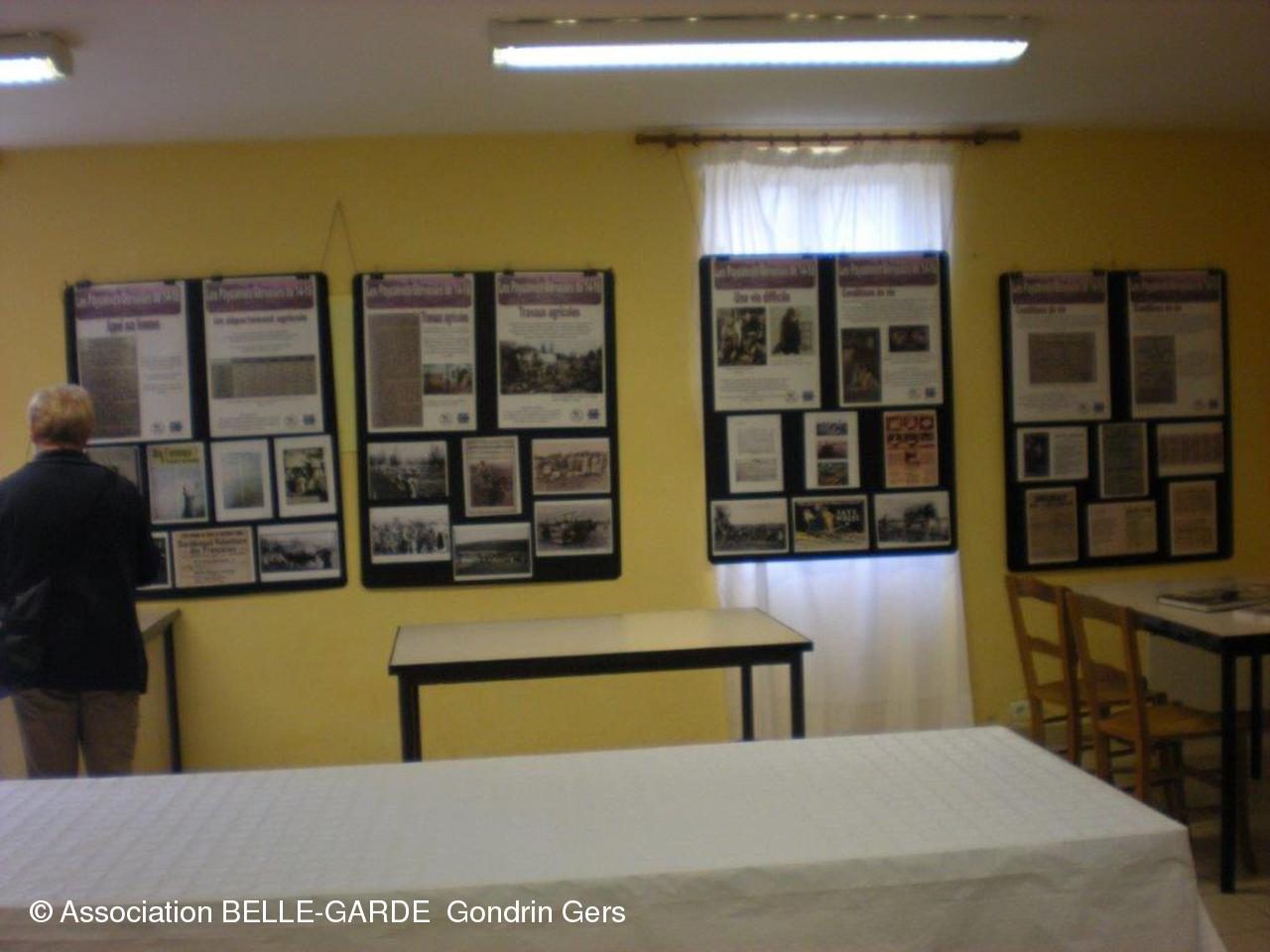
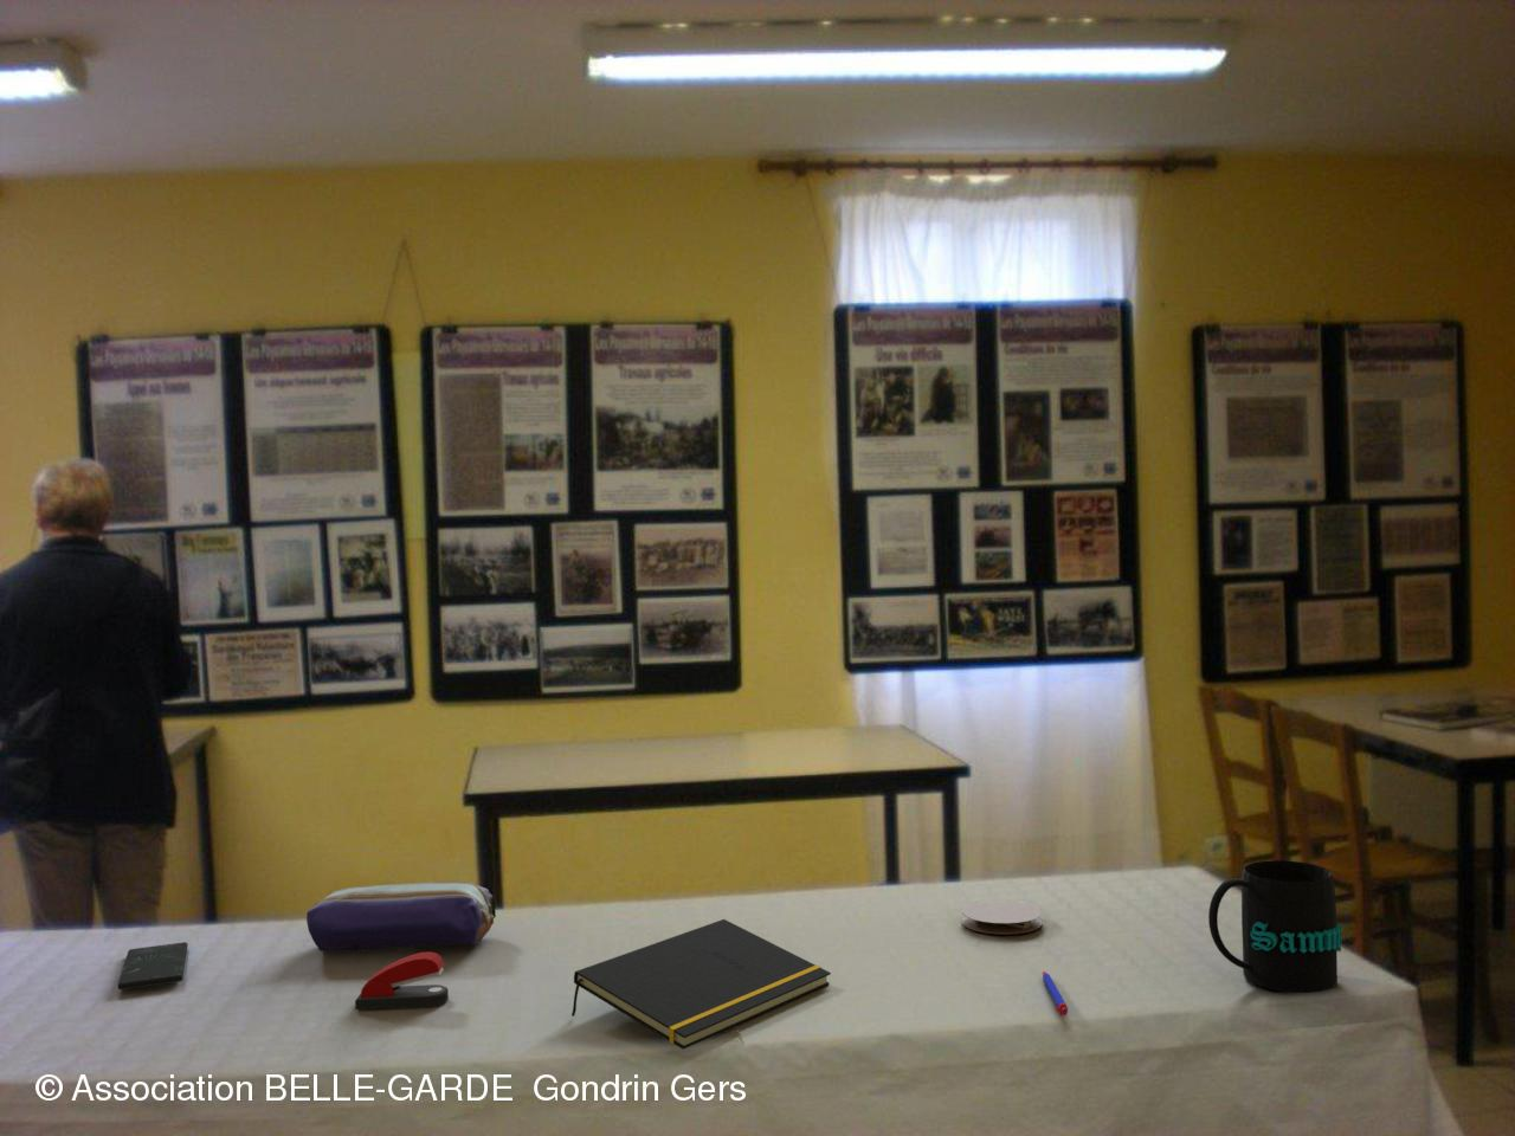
+ notepad [570,919,833,1050]
+ pencil case [305,881,497,952]
+ pen [1041,970,1069,1017]
+ mug [1207,859,1343,994]
+ smartphone [116,940,190,990]
+ stapler [354,951,450,1011]
+ coaster [961,900,1044,936]
